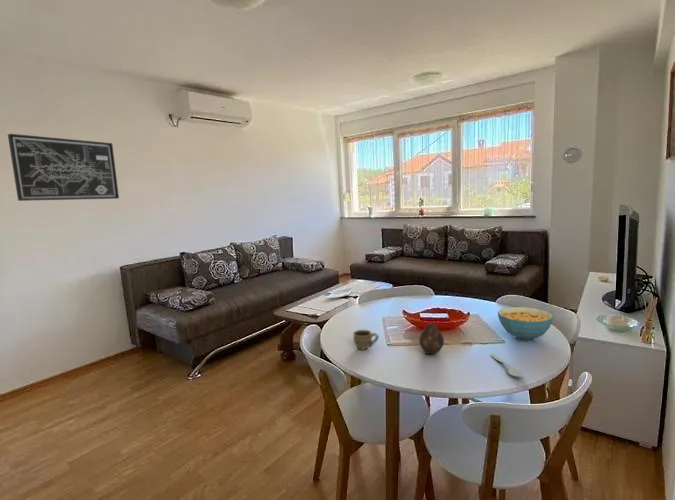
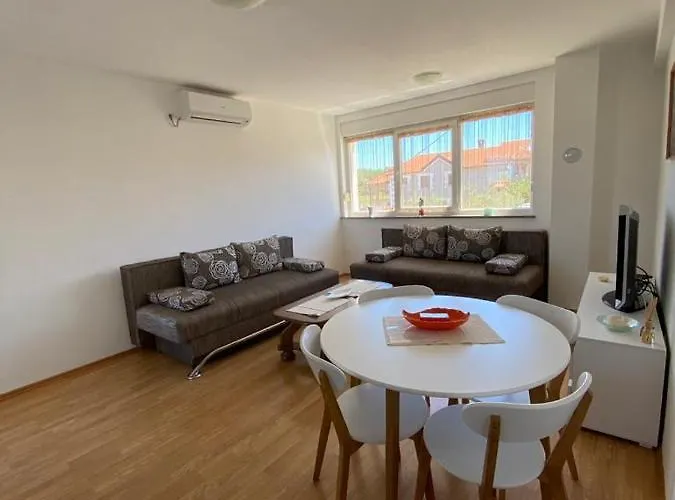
- cup [352,329,380,351]
- wall art [7,133,120,202]
- spoon [490,353,525,378]
- cereal bowl [497,306,554,341]
- fruit [418,321,445,355]
